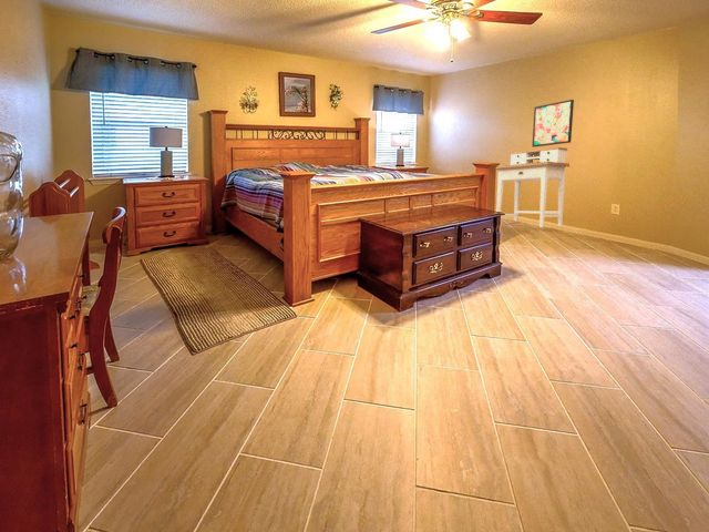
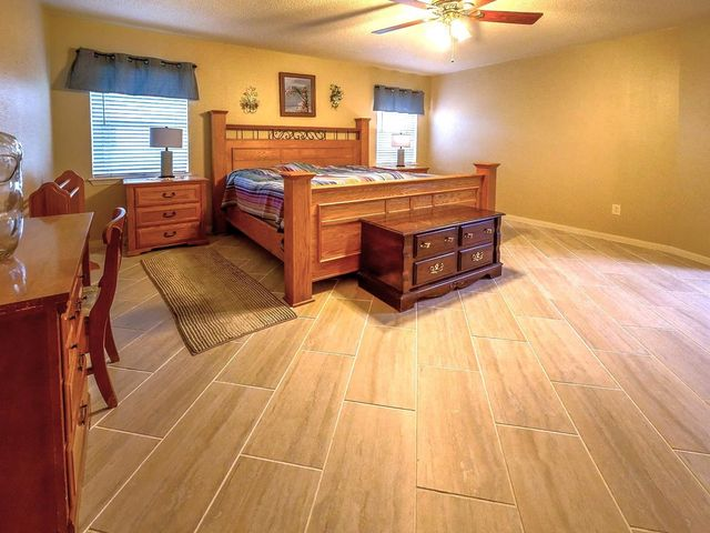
- desk [495,146,571,228]
- wall art [531,99,575,149]
